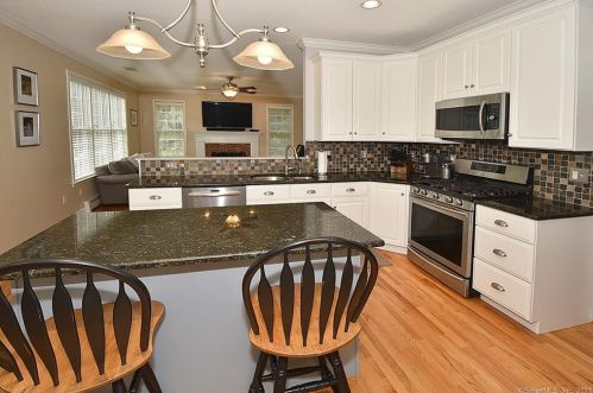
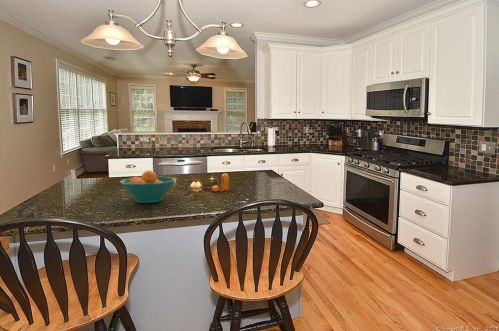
+ fruit bowl [119,169,177,204]
+ pepper shaker [211,173,230,192]
